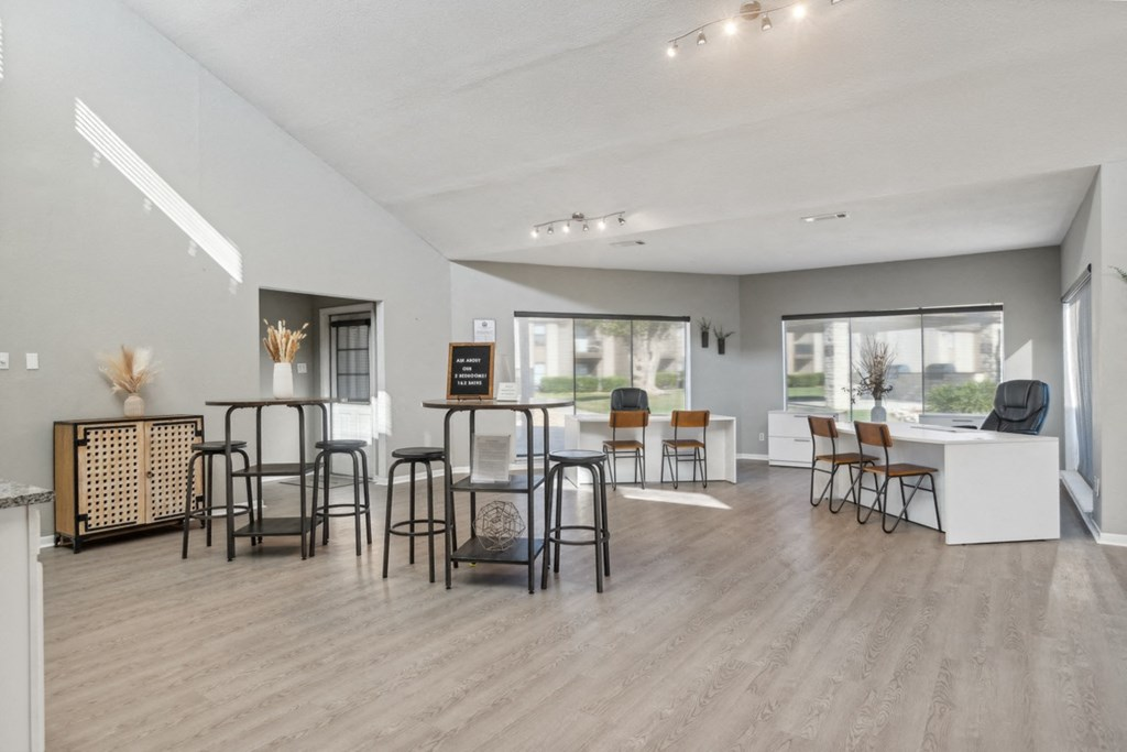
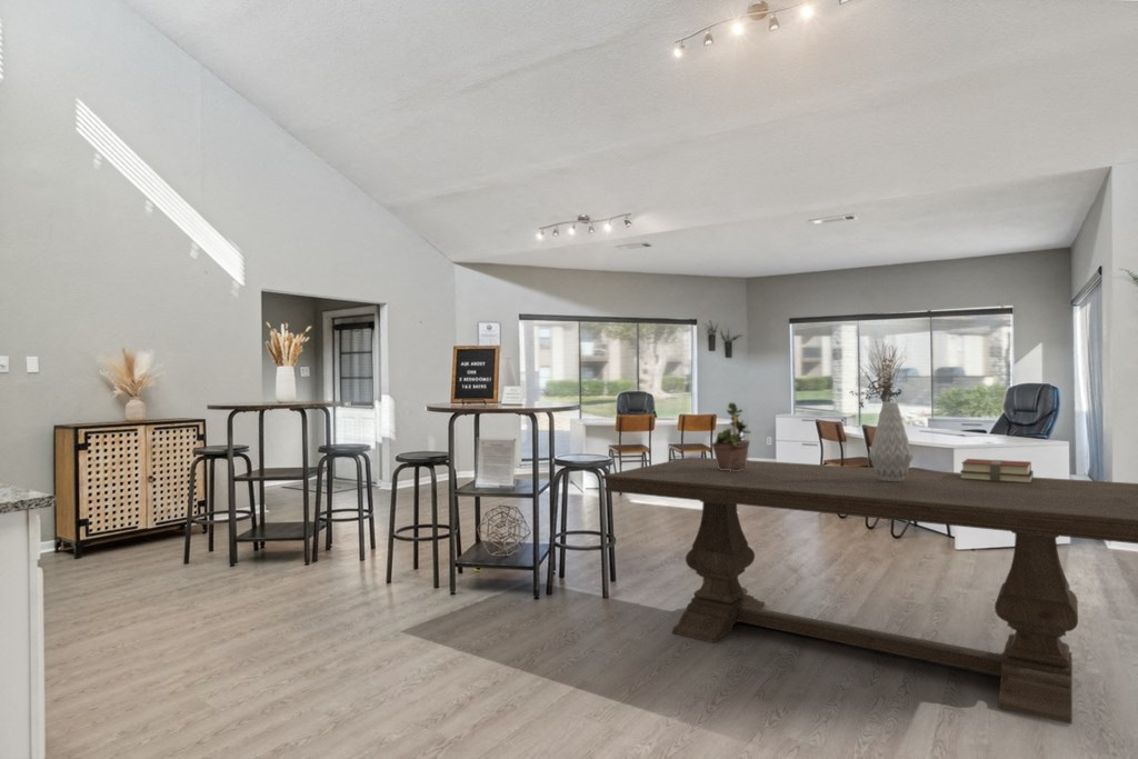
+ vase [868,401,915,481]
+ dining table [600,456,1138,726]
+ potted plant [709,401,752,471]
+ books [959,458,1035,483]
